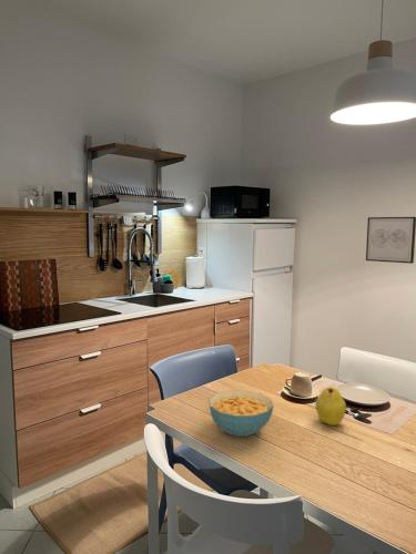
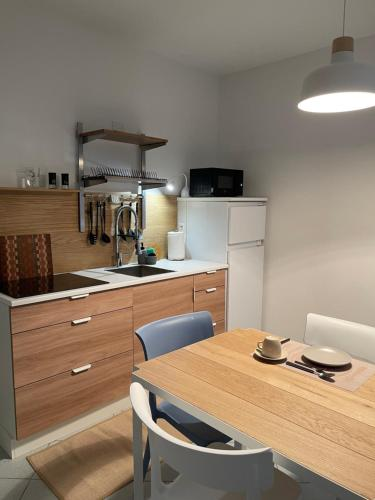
- cereal bowl [207,389,274,438]
- fruit [315,386,347,427]
- wall art [365,216,416,265]
